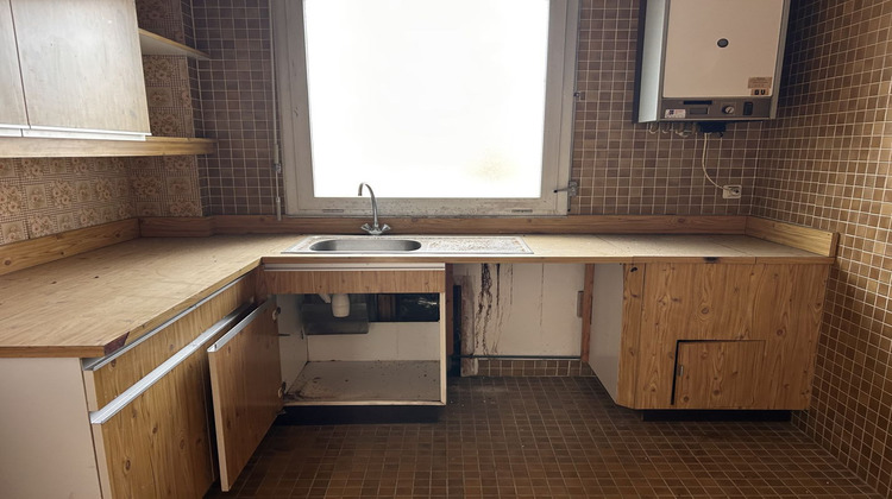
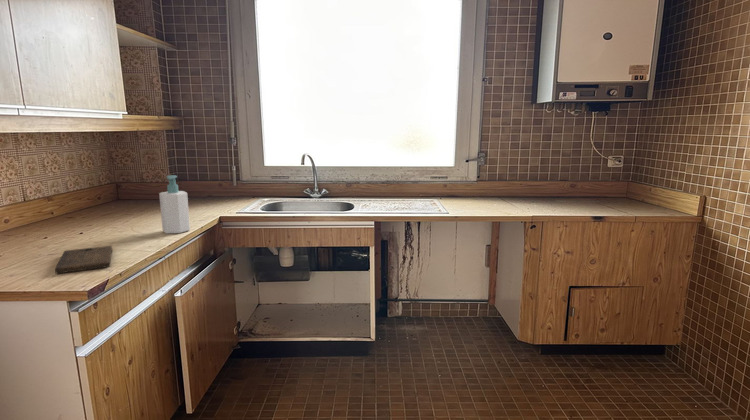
+ cutting board [54,245,113,274]
+ soap bottle [158,175,191,235]
